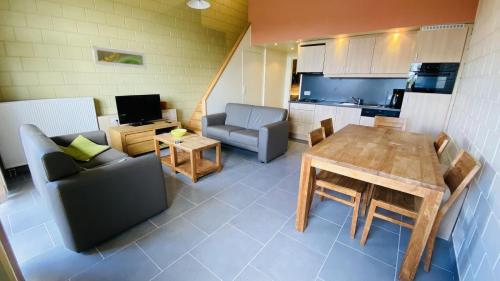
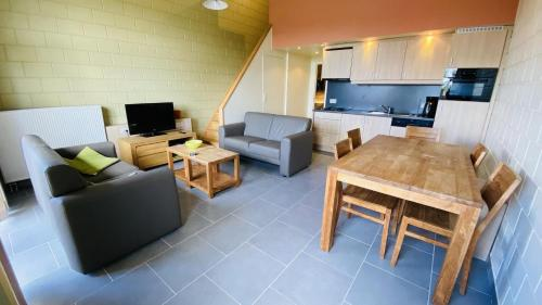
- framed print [91,45,148,70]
